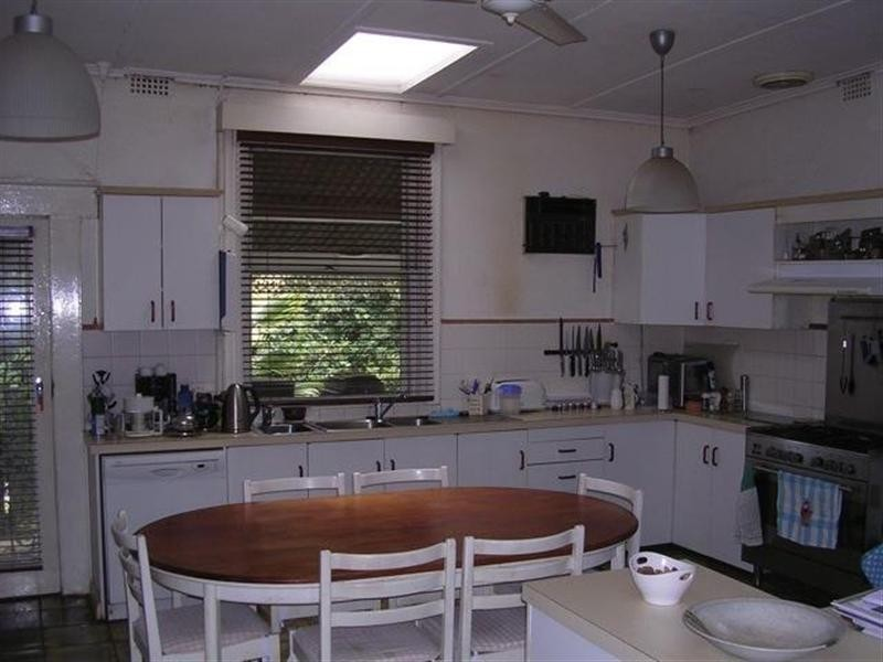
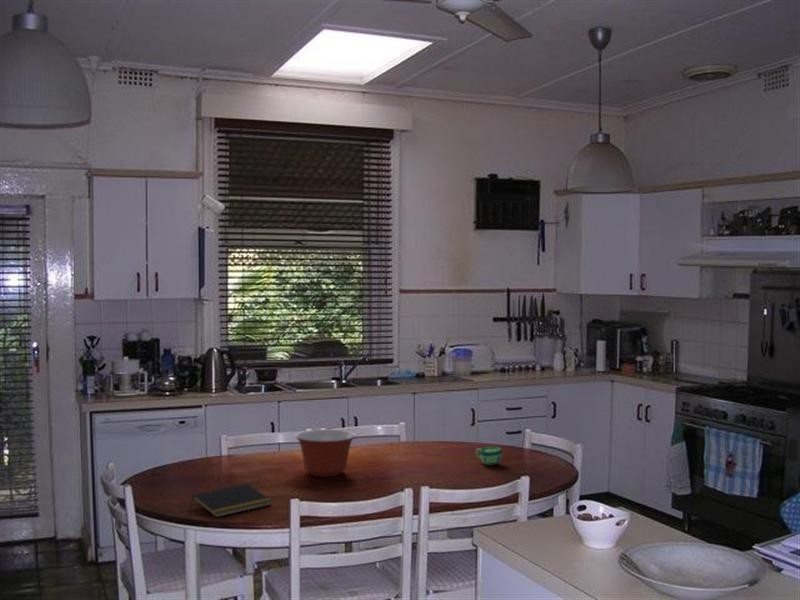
+ cup [475,446,502,466]
+ notepad [190,483,273,518]
+ mixing bowl [294,428,357,478]
